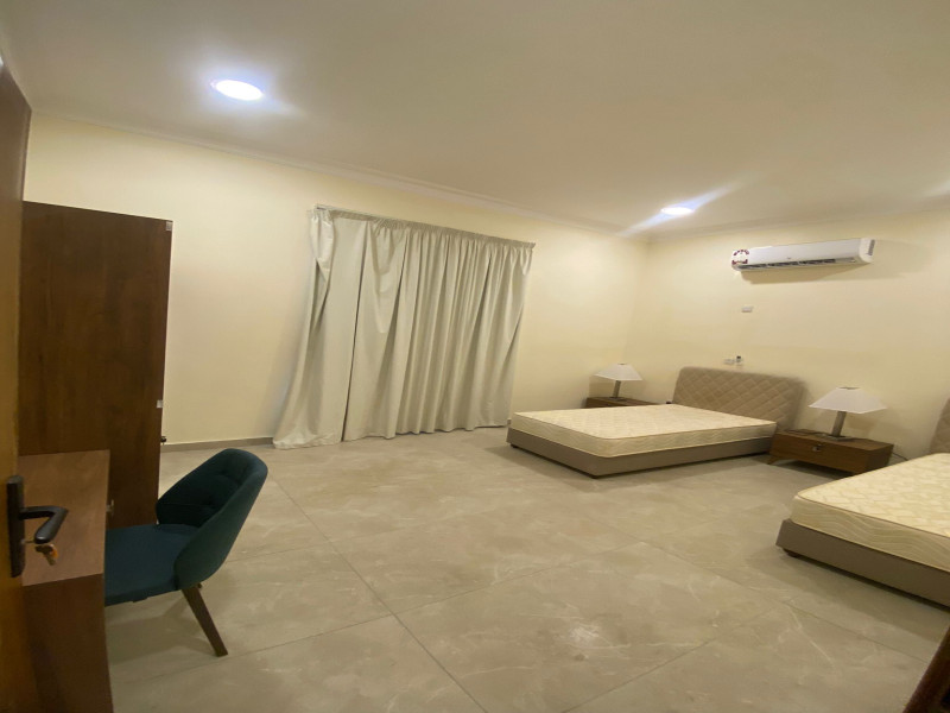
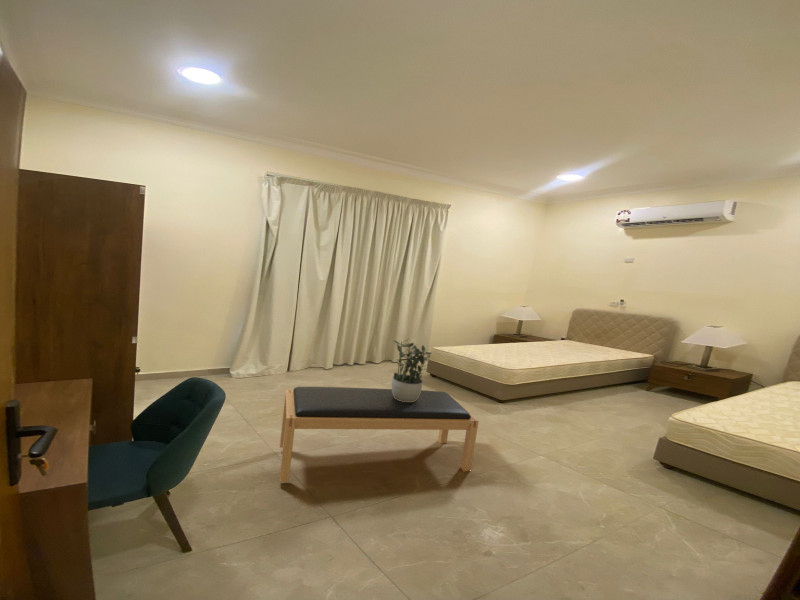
+ bench [279,386,480,483]
+ potted plant [391,338,434,402]
